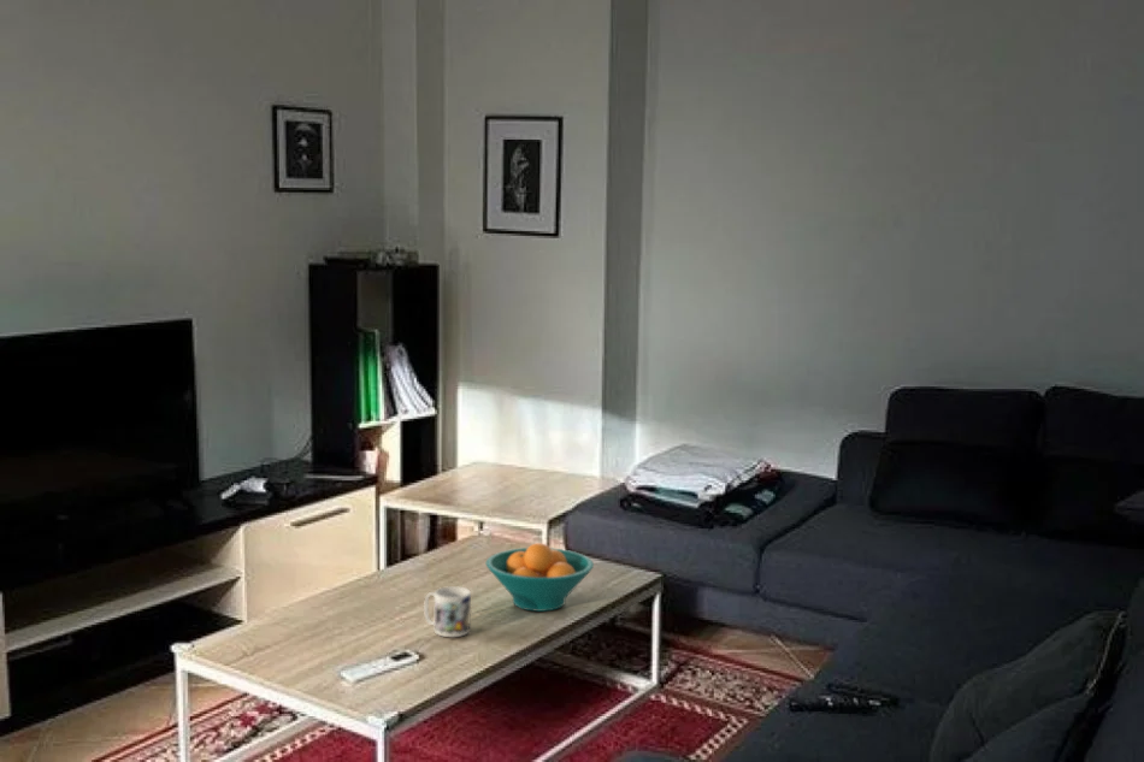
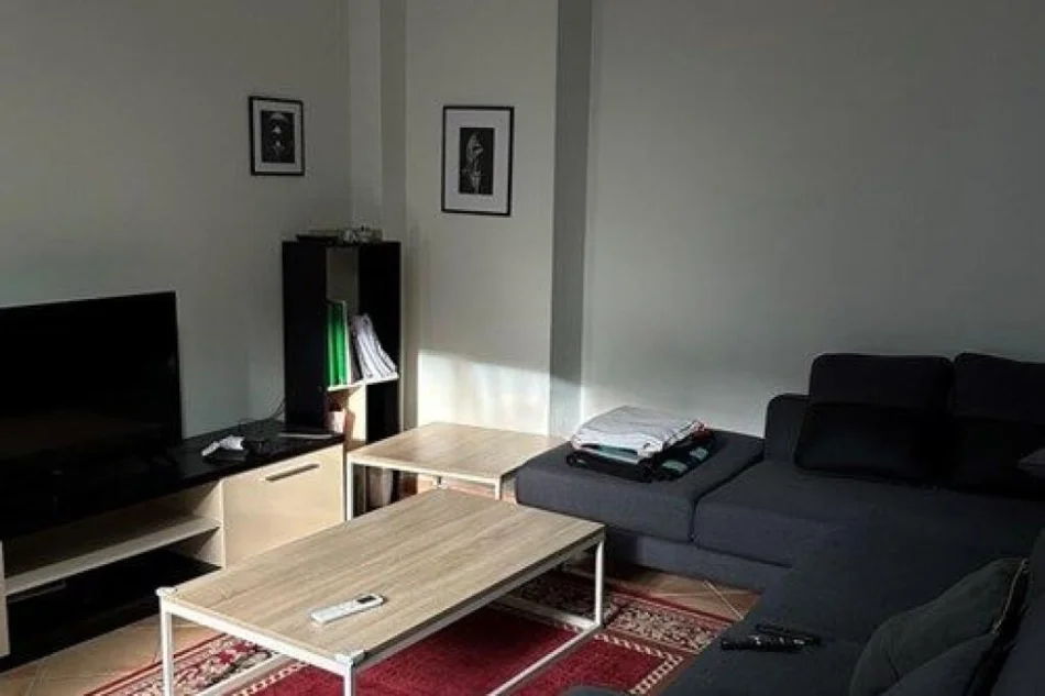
- mug [423,585,472,638]
- fruit bowl [485,542,595,613]
